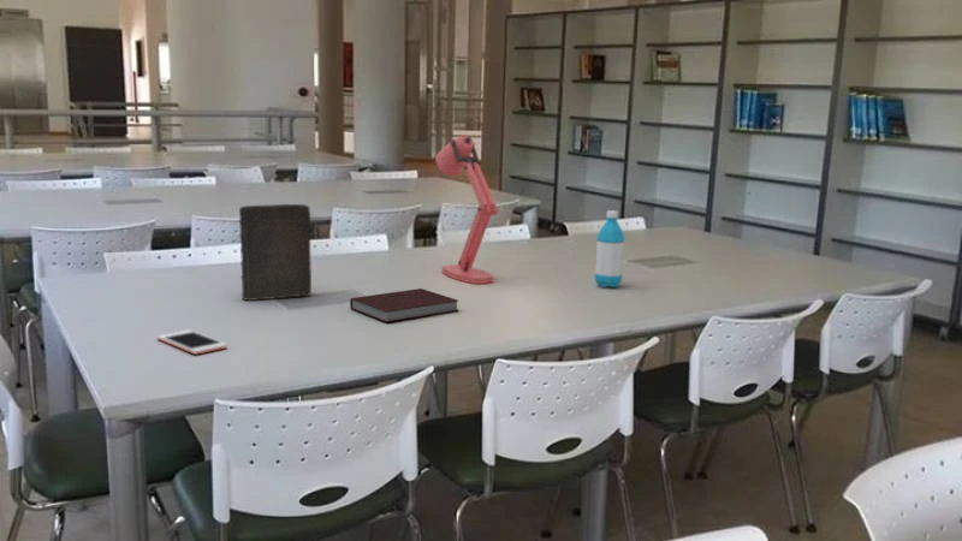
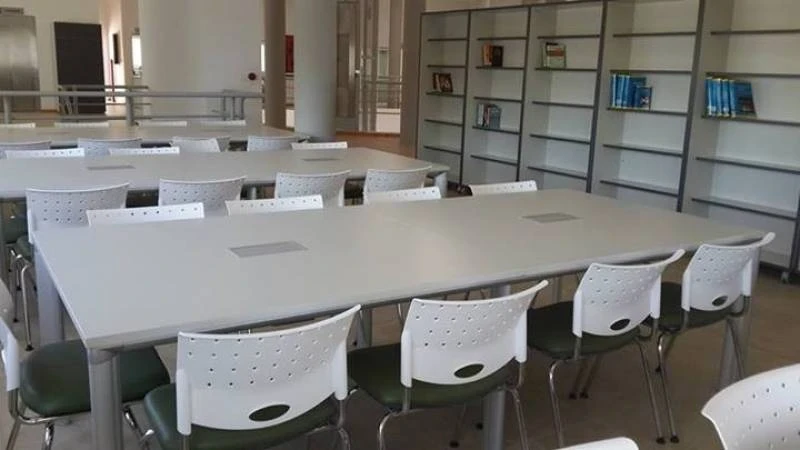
- desk lamp [434,133,500,285]
- cell phone [156,328,228,356]
- water bottle [593,209,625,289]
- notebook [349,287,459,323]
- book [238,203,313,302]
